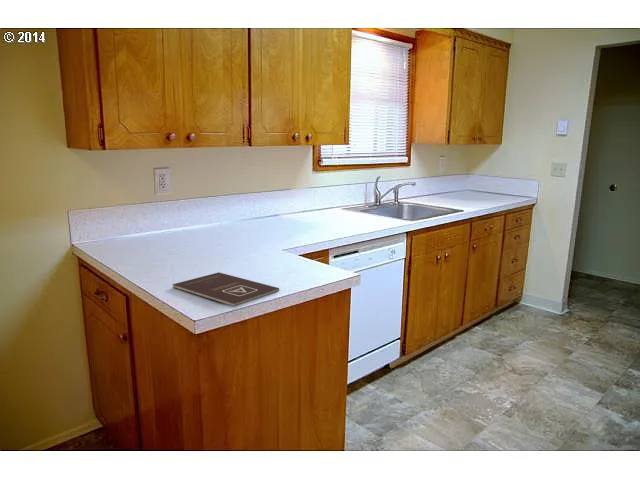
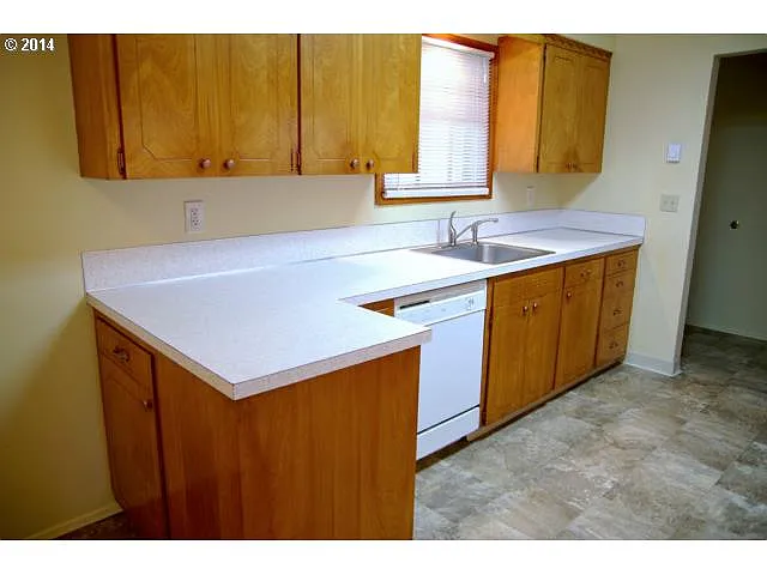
- book [172,271,280,307]
